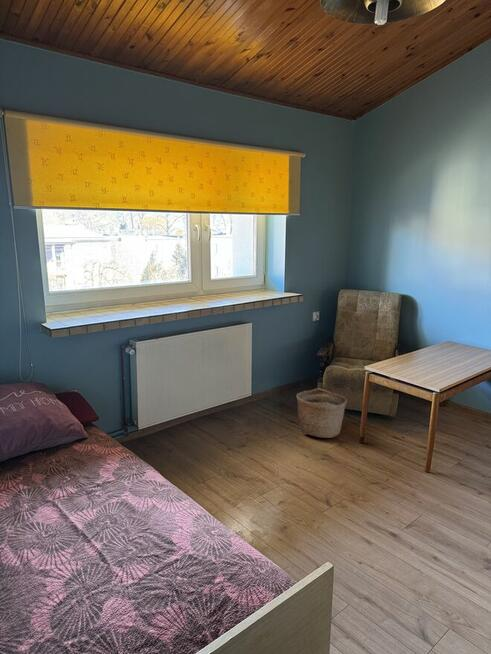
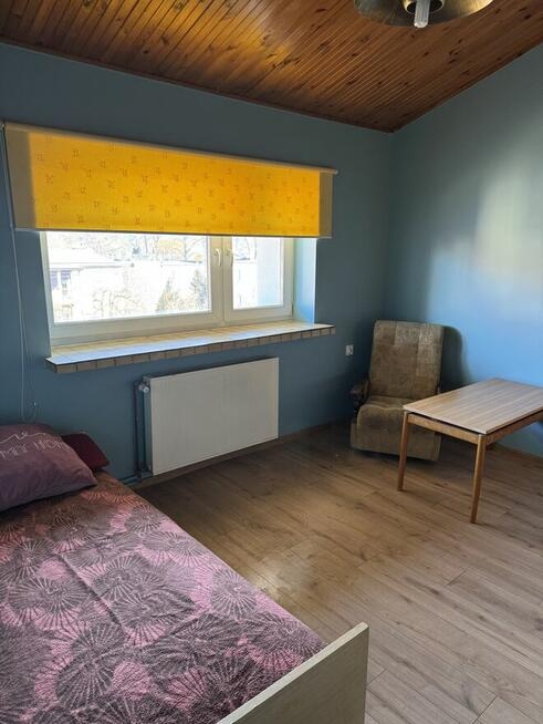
- basket [296,387,348,439]
